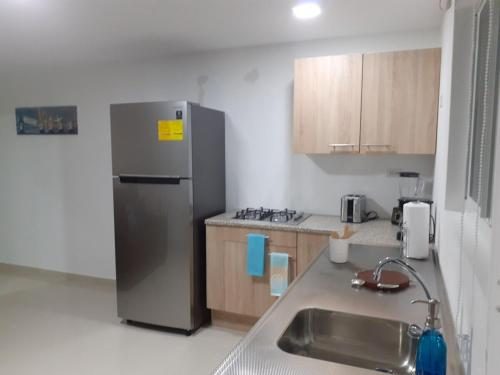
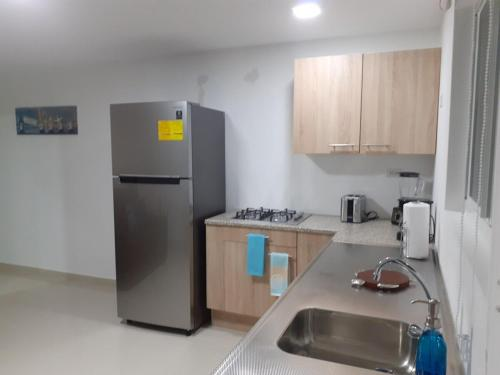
- utensil holder [328,224,359,264]
